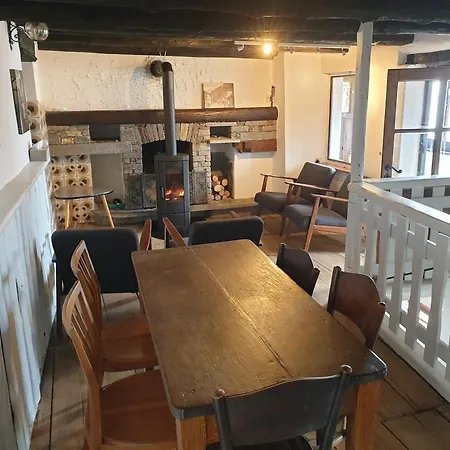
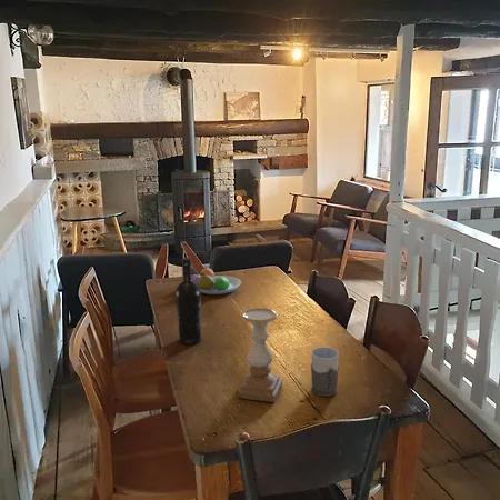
+ fruit bowl [192,267,242,296]
+ wine bottle [174,257,202,346]
+ candle holder [237,307,283,403]
+ mug [310,346,340,398]
